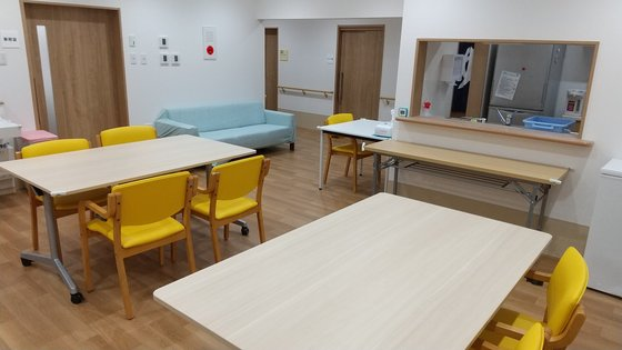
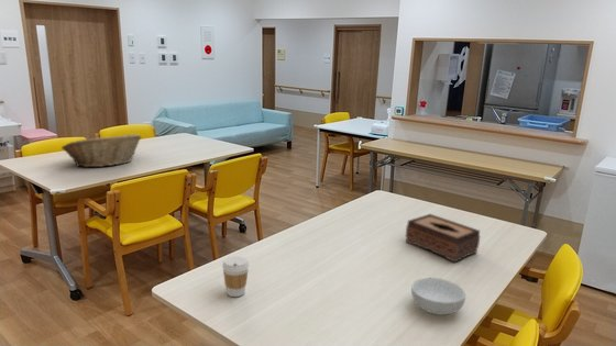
+ cereal bowl [410,277,466,316]
+ tissue box [405,213,481,264]
+ fruit basket [61,133,142,168]
+ coffee cup [221,256,250,298]
